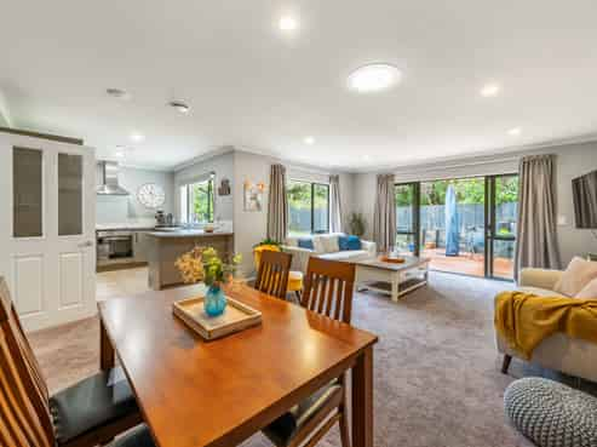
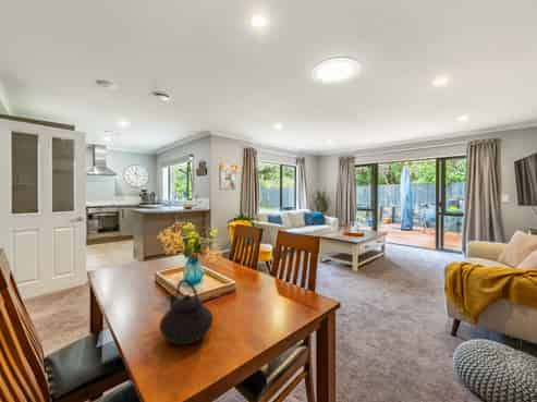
+ teapot [158,278,215,346]
